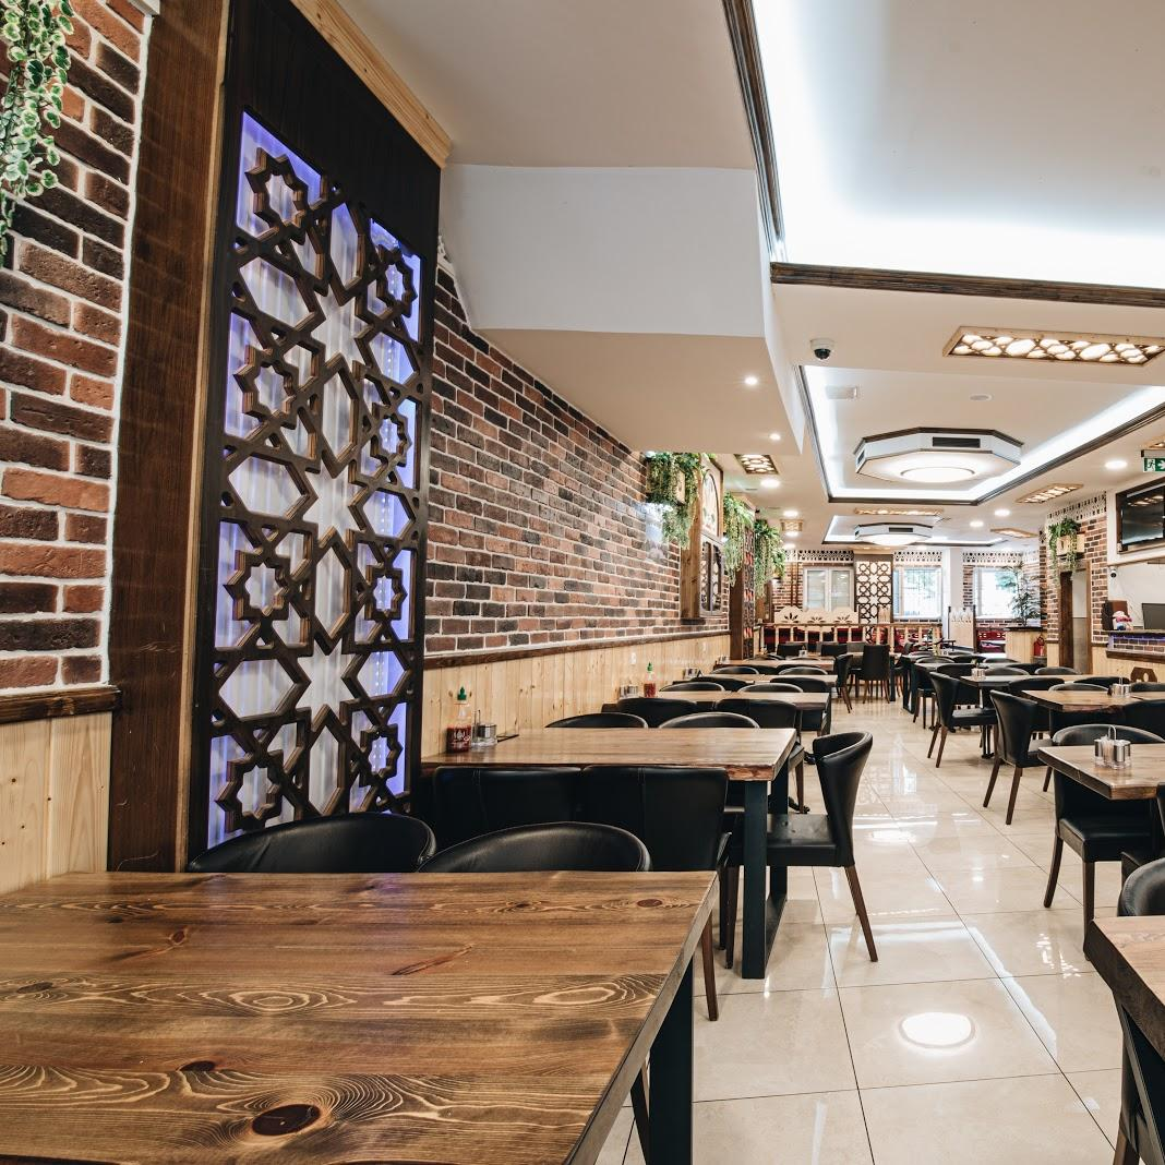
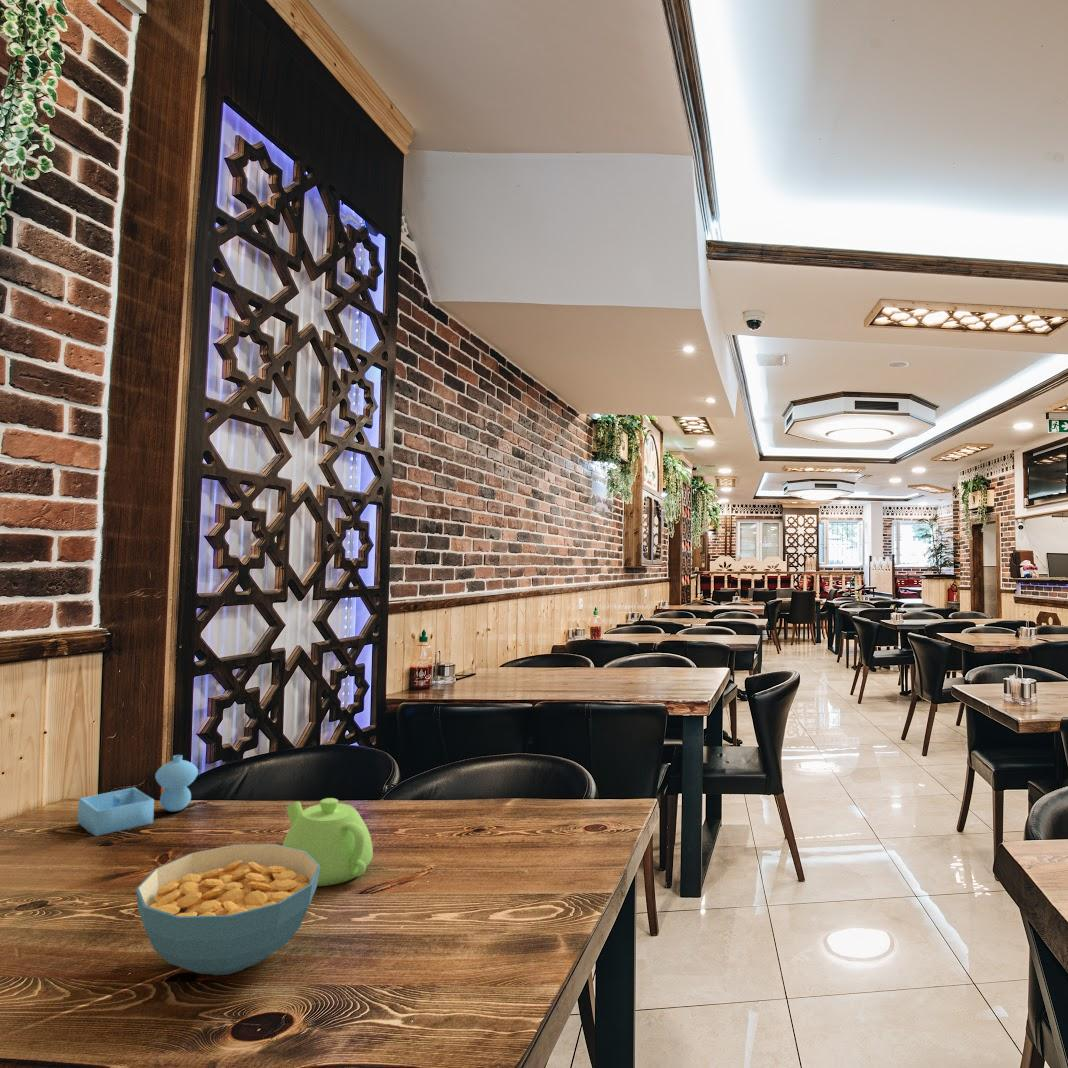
+ condiment set [77,754,199,837]
+ cereal bowl [135,843,320,976]
+ teapot [282,797,374,887]
